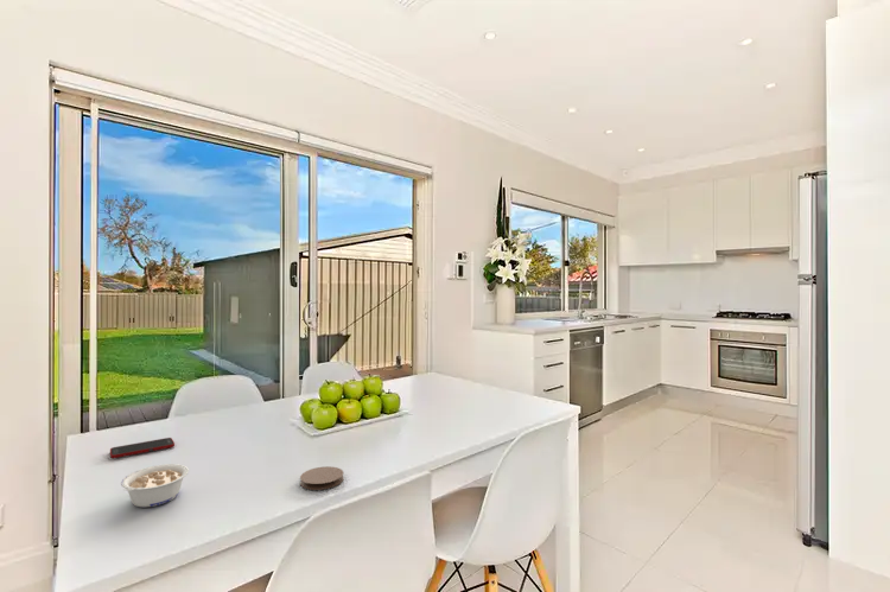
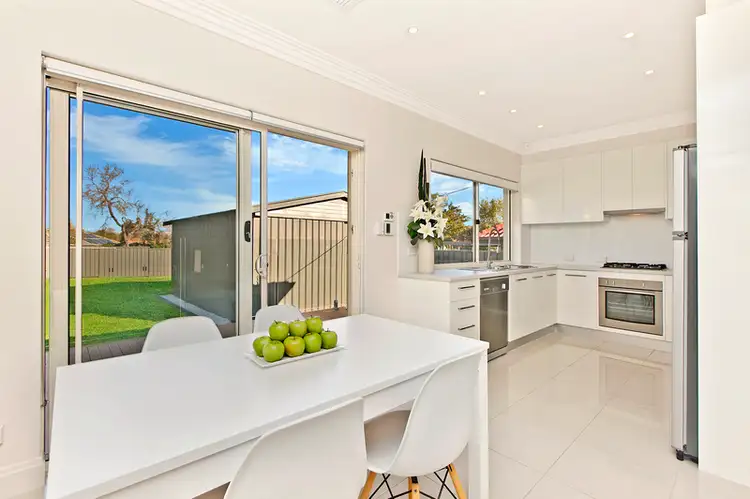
- legume [120,463,190,509]
- cell phone [109,437,176,459]
- coaster [299,465,344,491]
